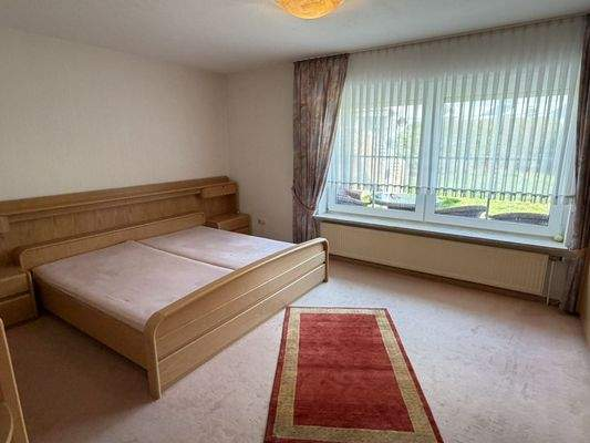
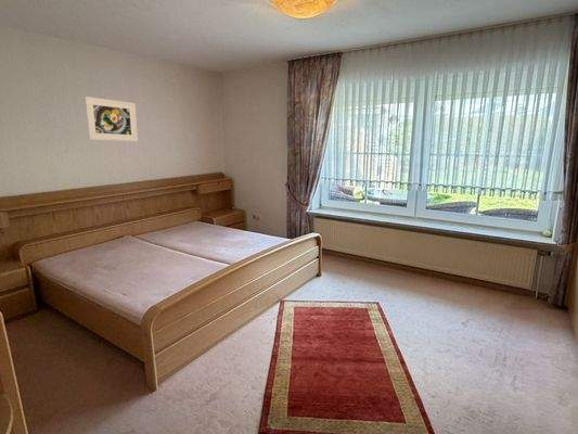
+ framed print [84,95,139,142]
